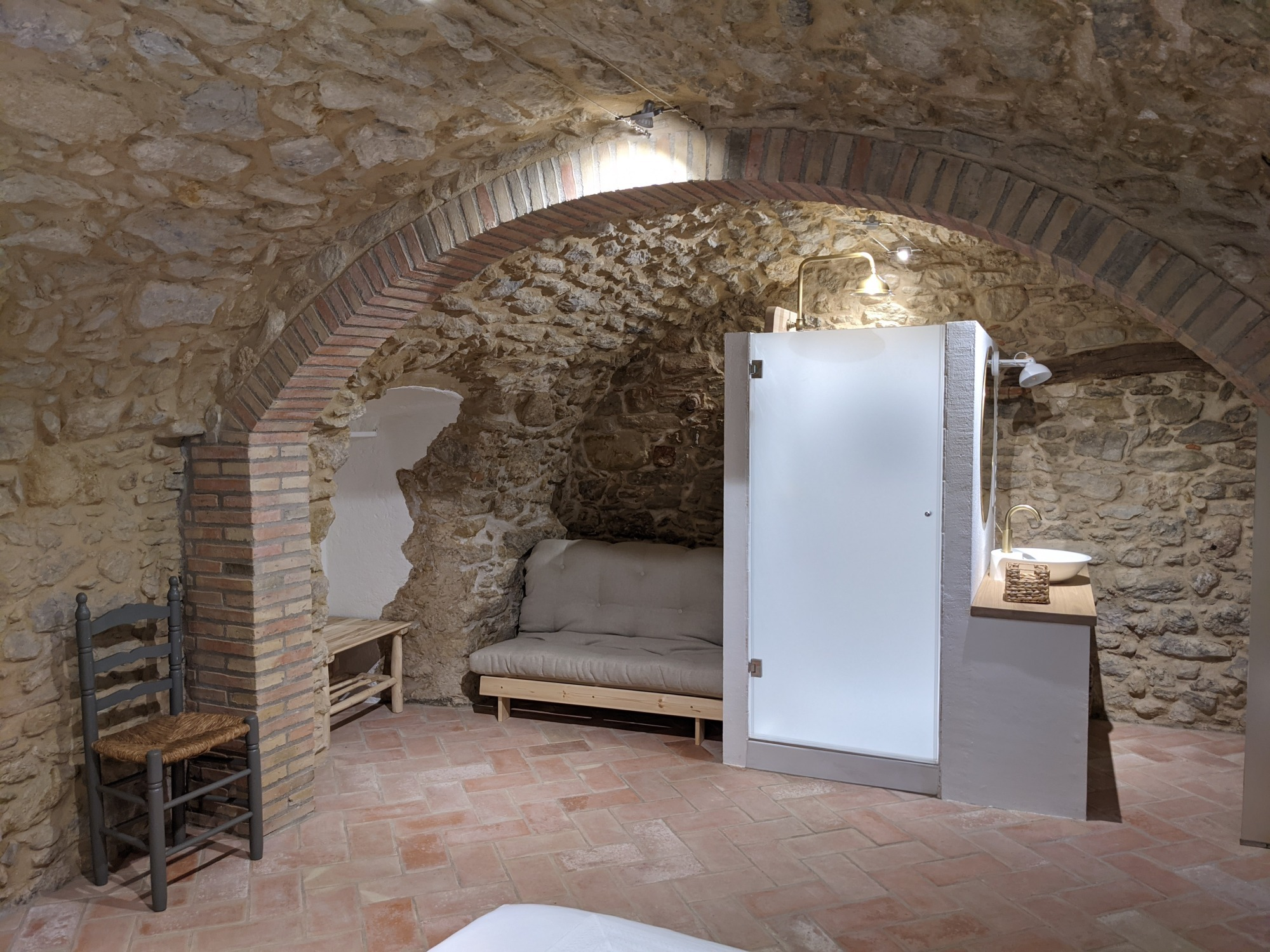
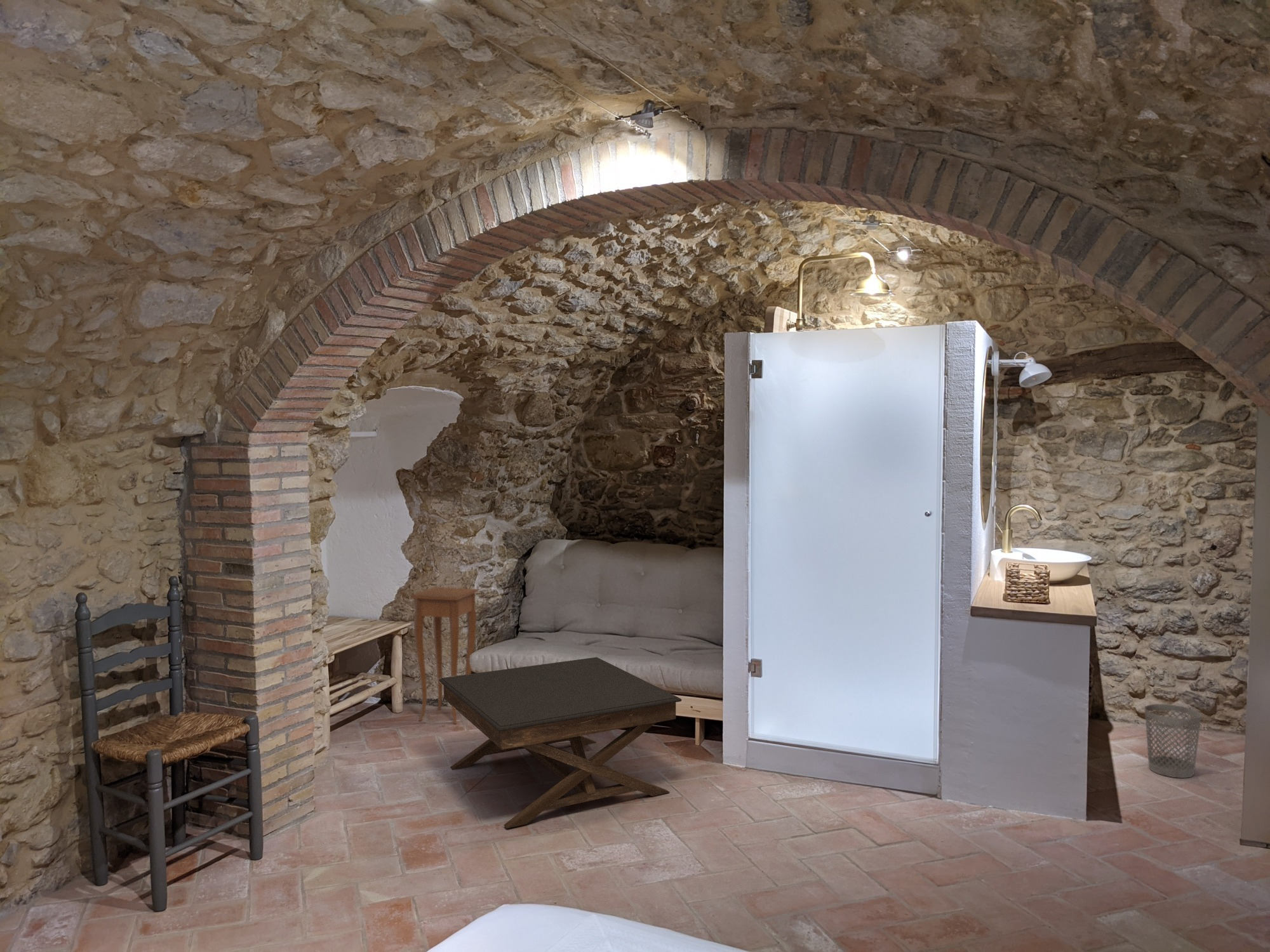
+ side table [410,586,479,725]
+ wastebasket [1144,703,1202,779]
+ coffee table [439,656,682,829]
